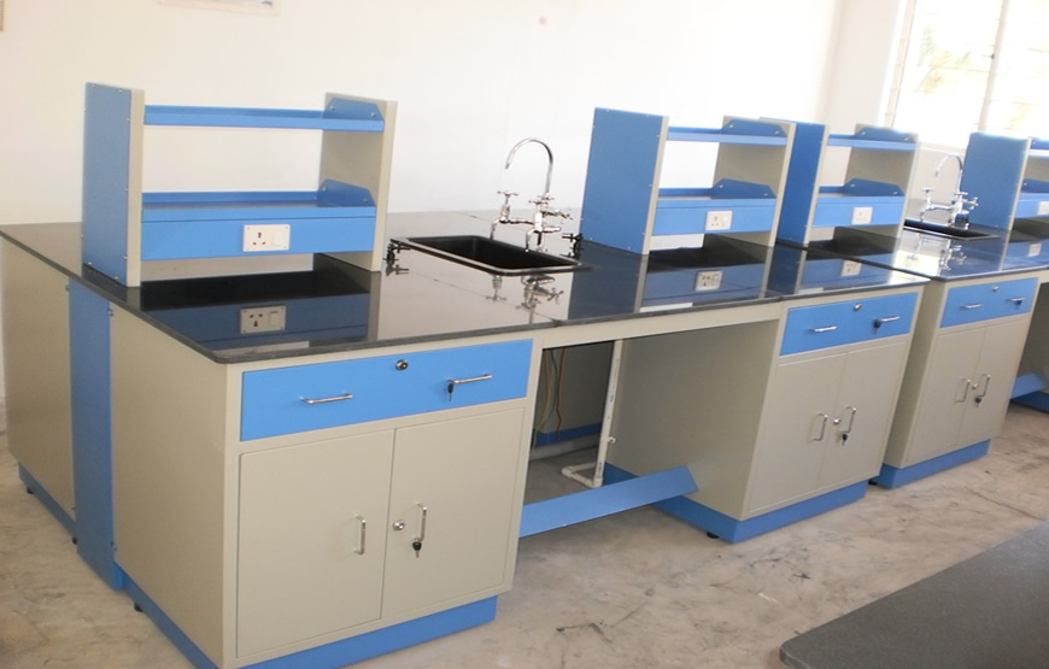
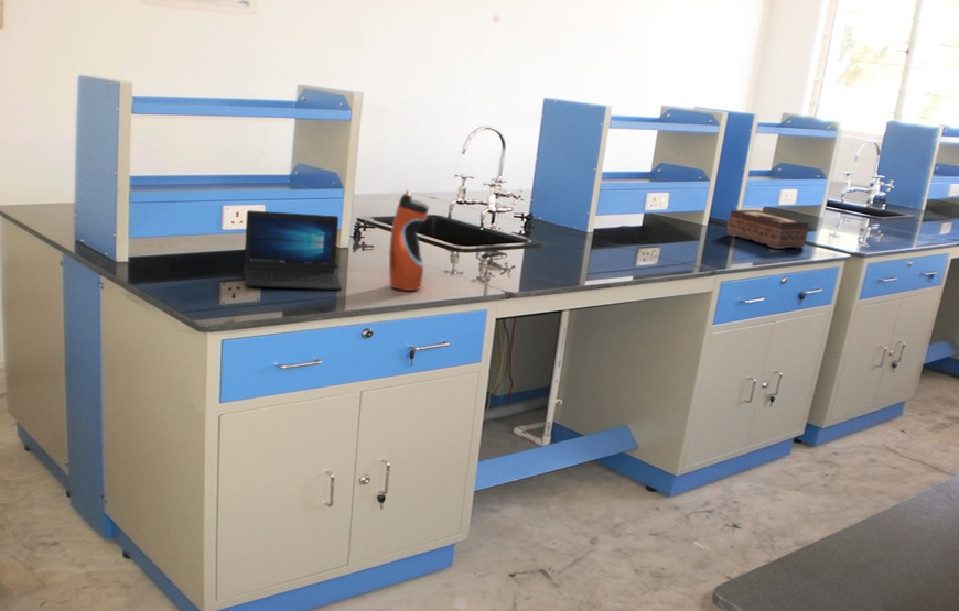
+ water bottle [388,189,430,292]
+ tissue box [725,209,810,250]
+ laptop [243,209,343,291]
